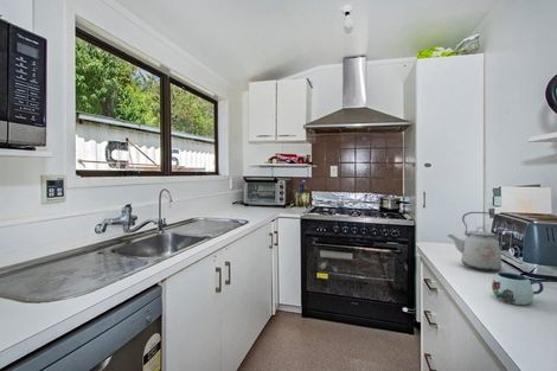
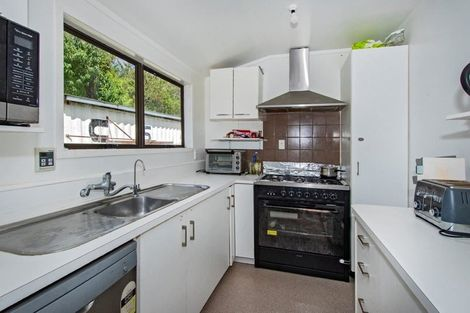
- mug [491,271,544,306]
- kettle [447,211,504,271]
